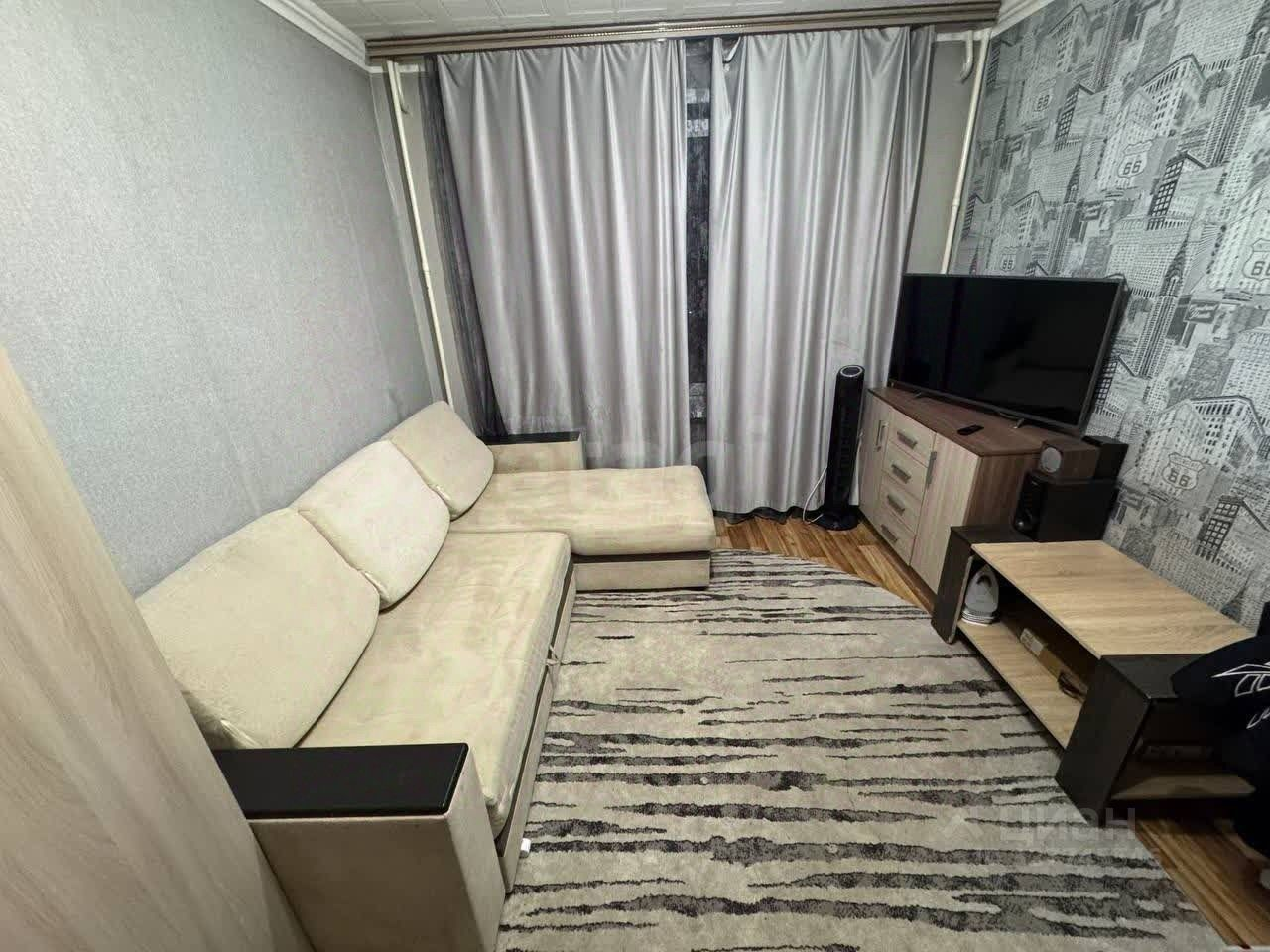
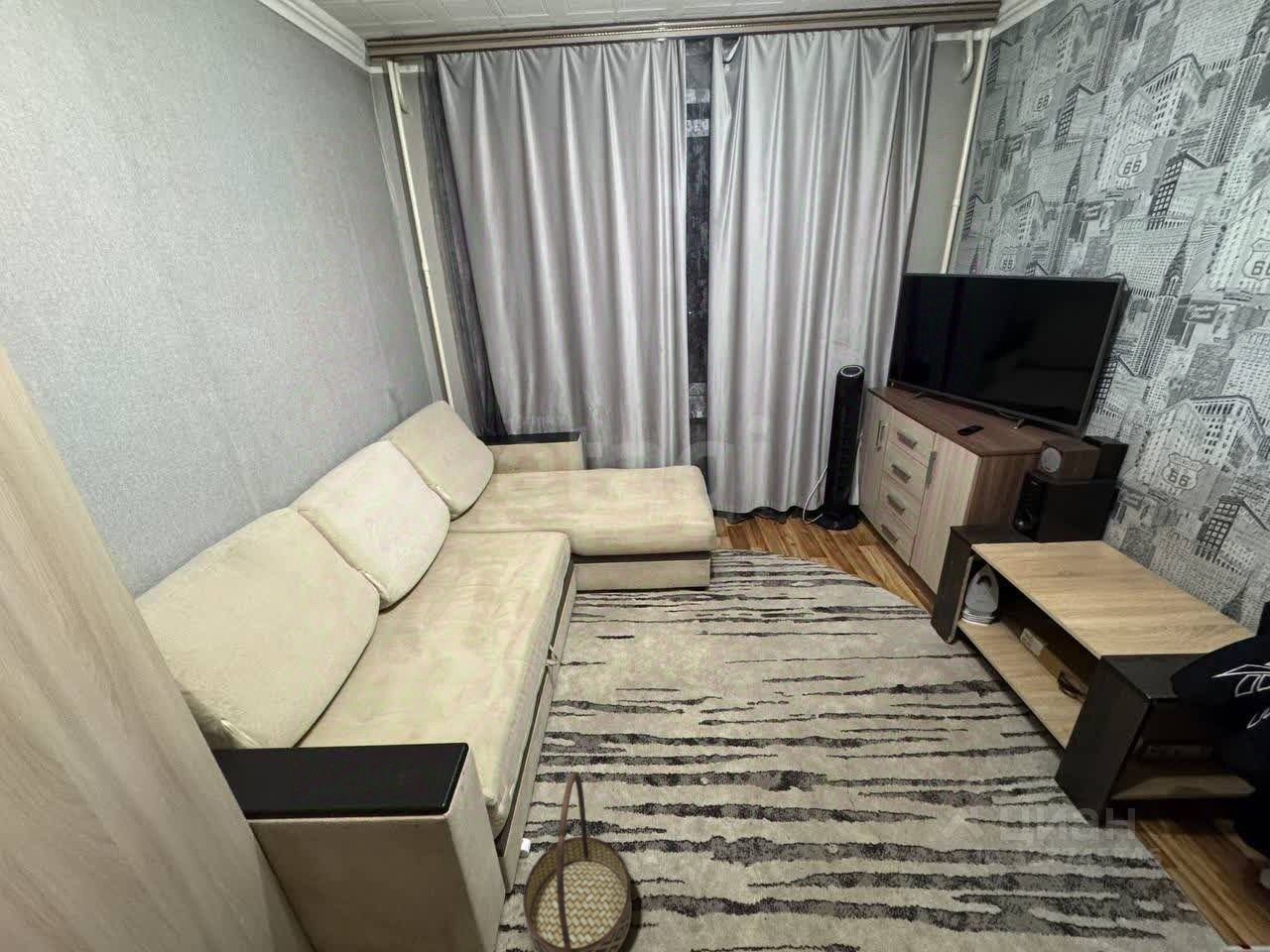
+ basket [522,771,633,952]
